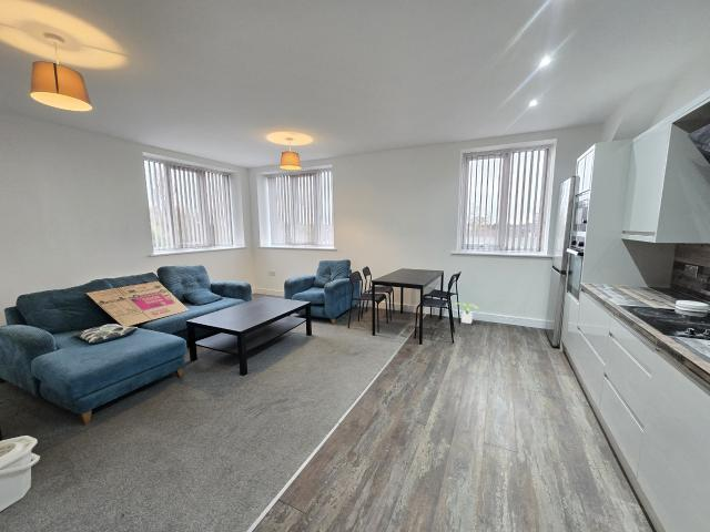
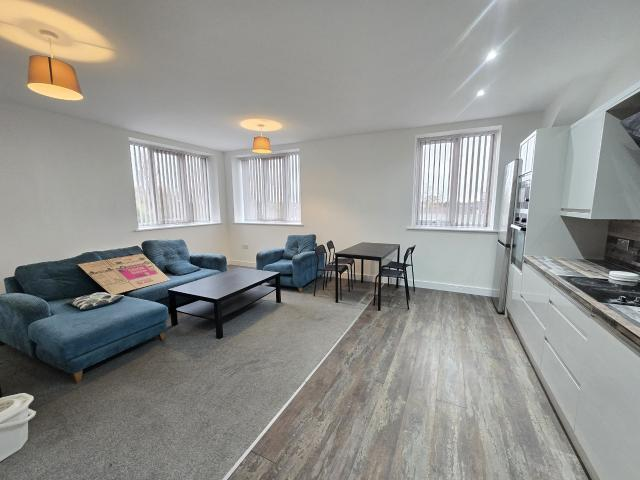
- potted plant [453,301,479,325]
